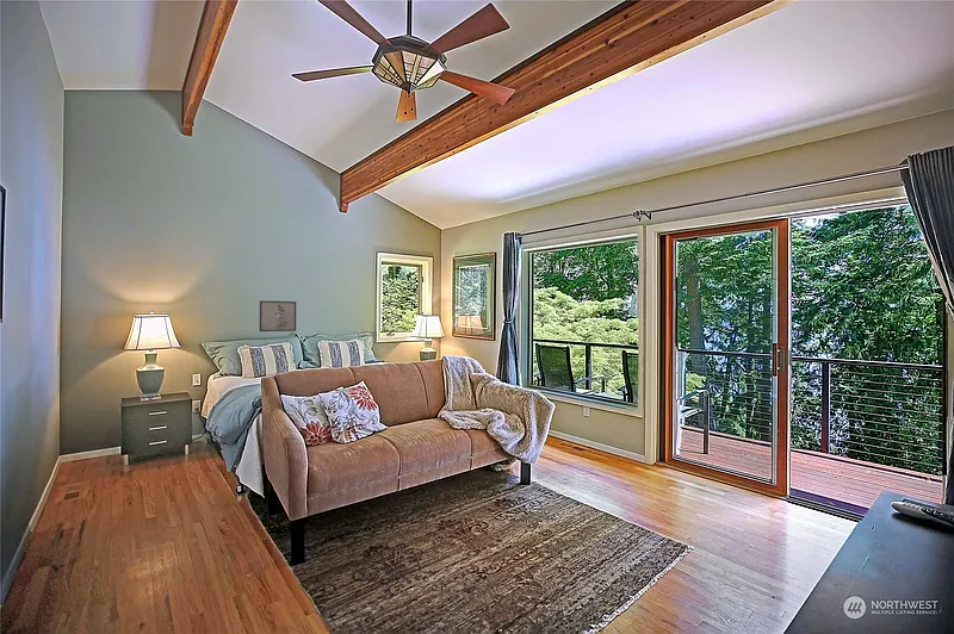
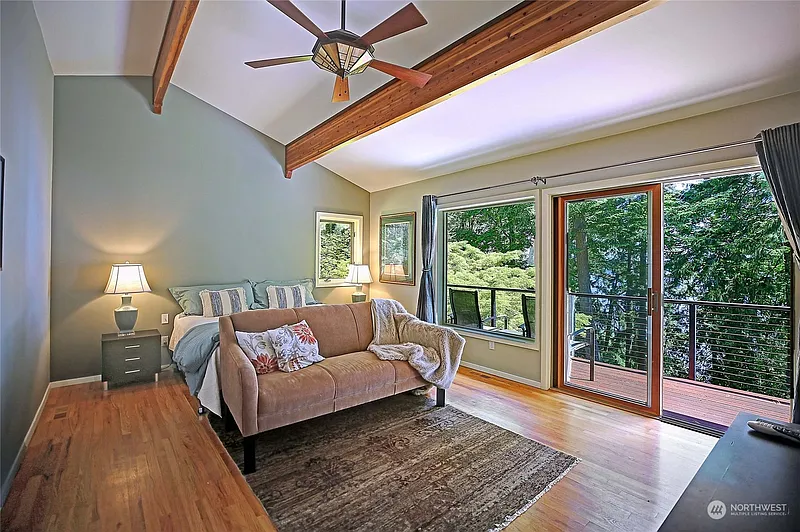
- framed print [259,299,297,332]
